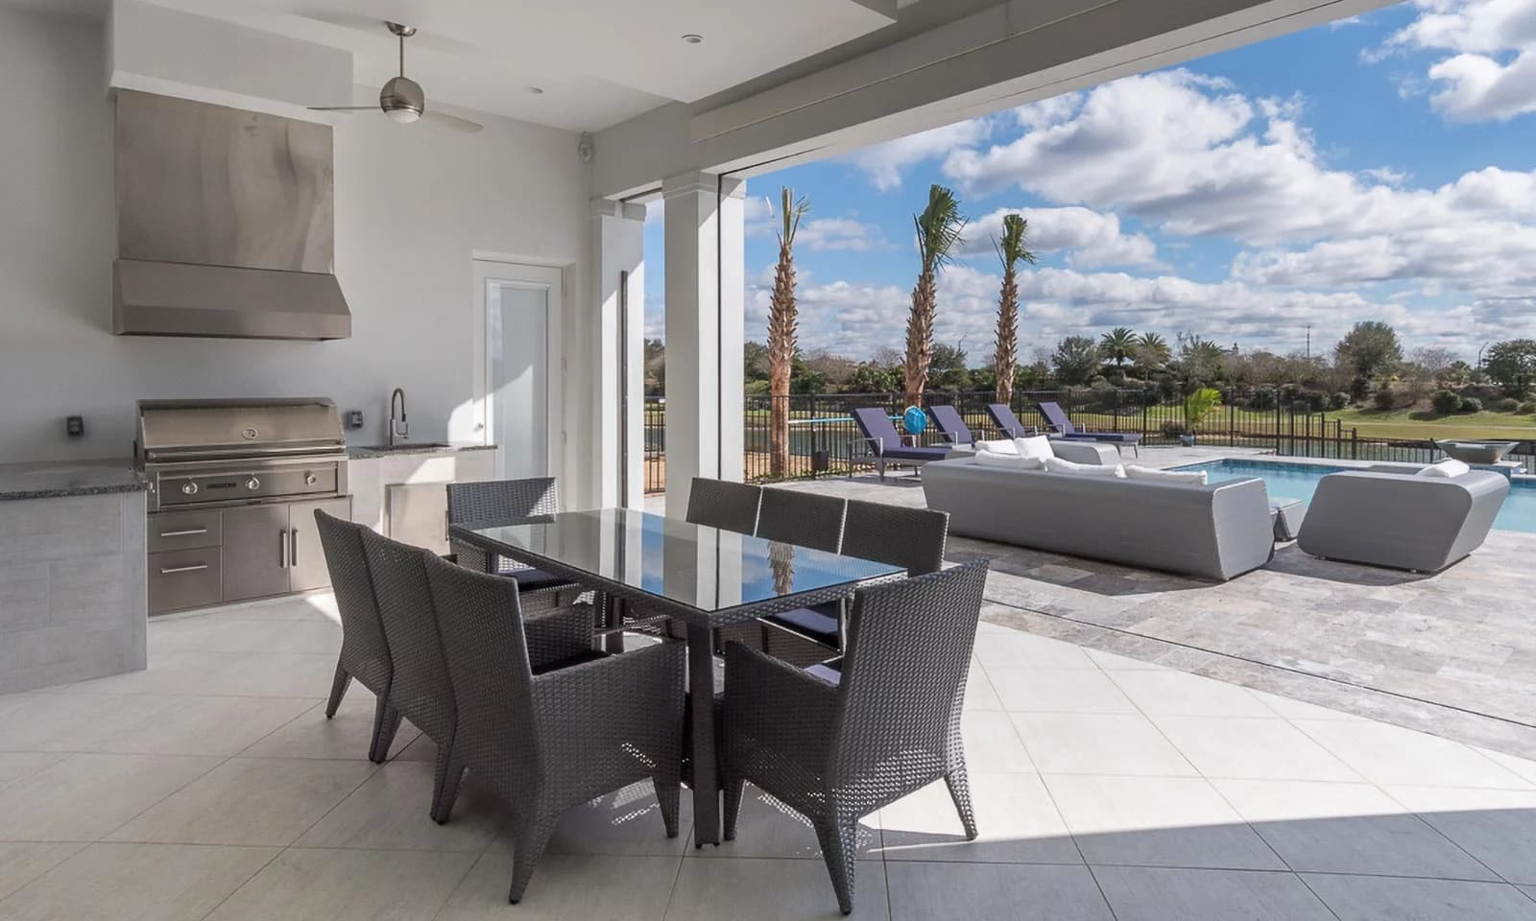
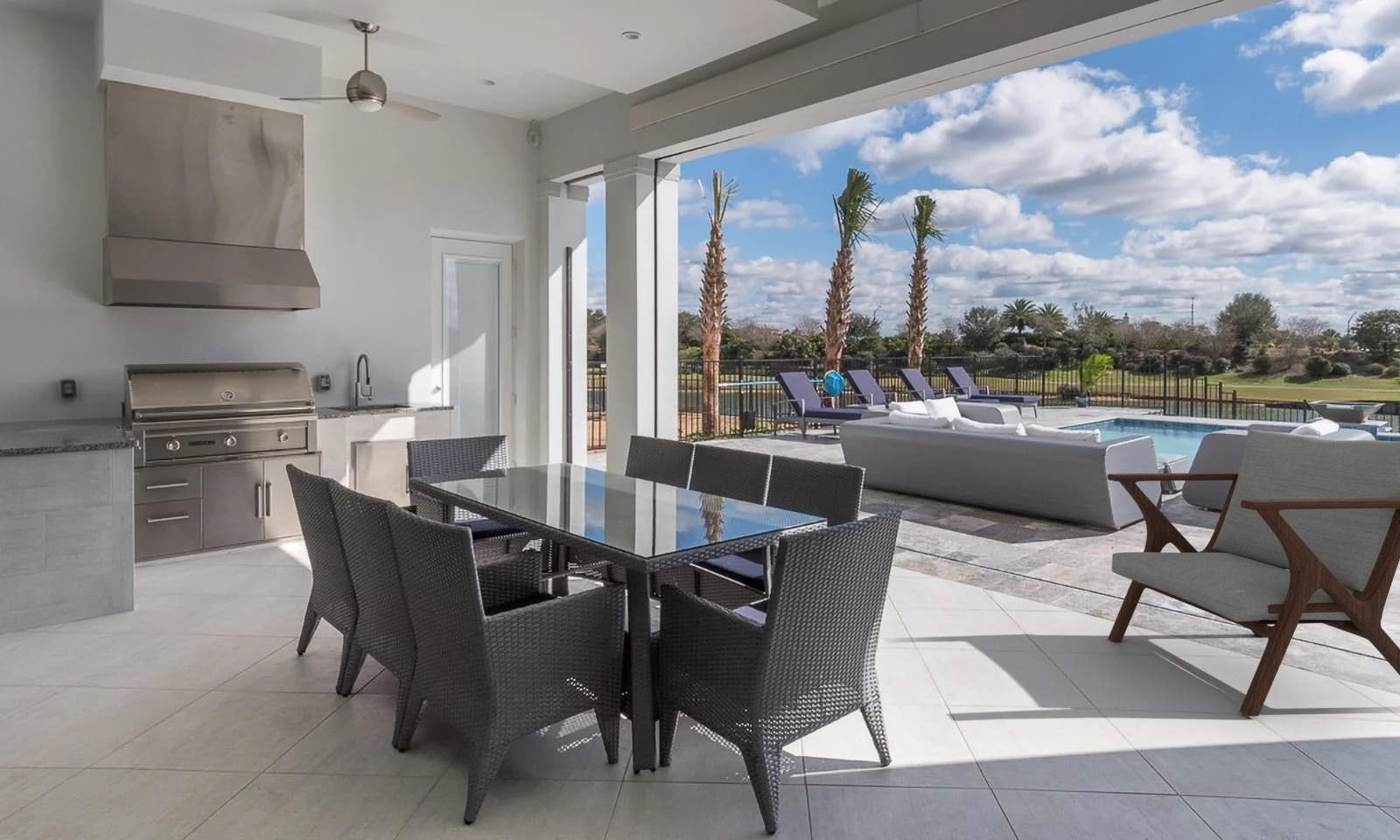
+ lounge chair [1107,429,1400,718]
